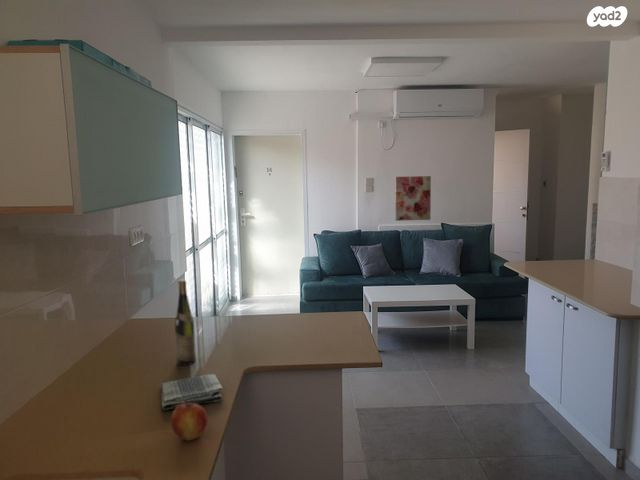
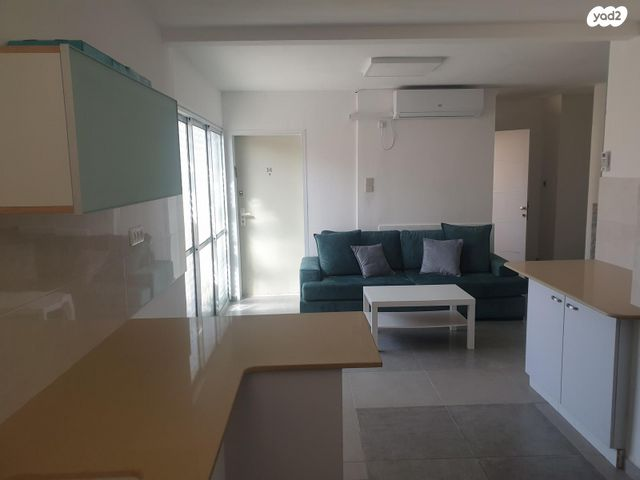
- wall art [395,175,432,222]
- dish towel [160,373,224,411]
- apple [170,401,208,441]
- wine bottle [174,279,197,366]
